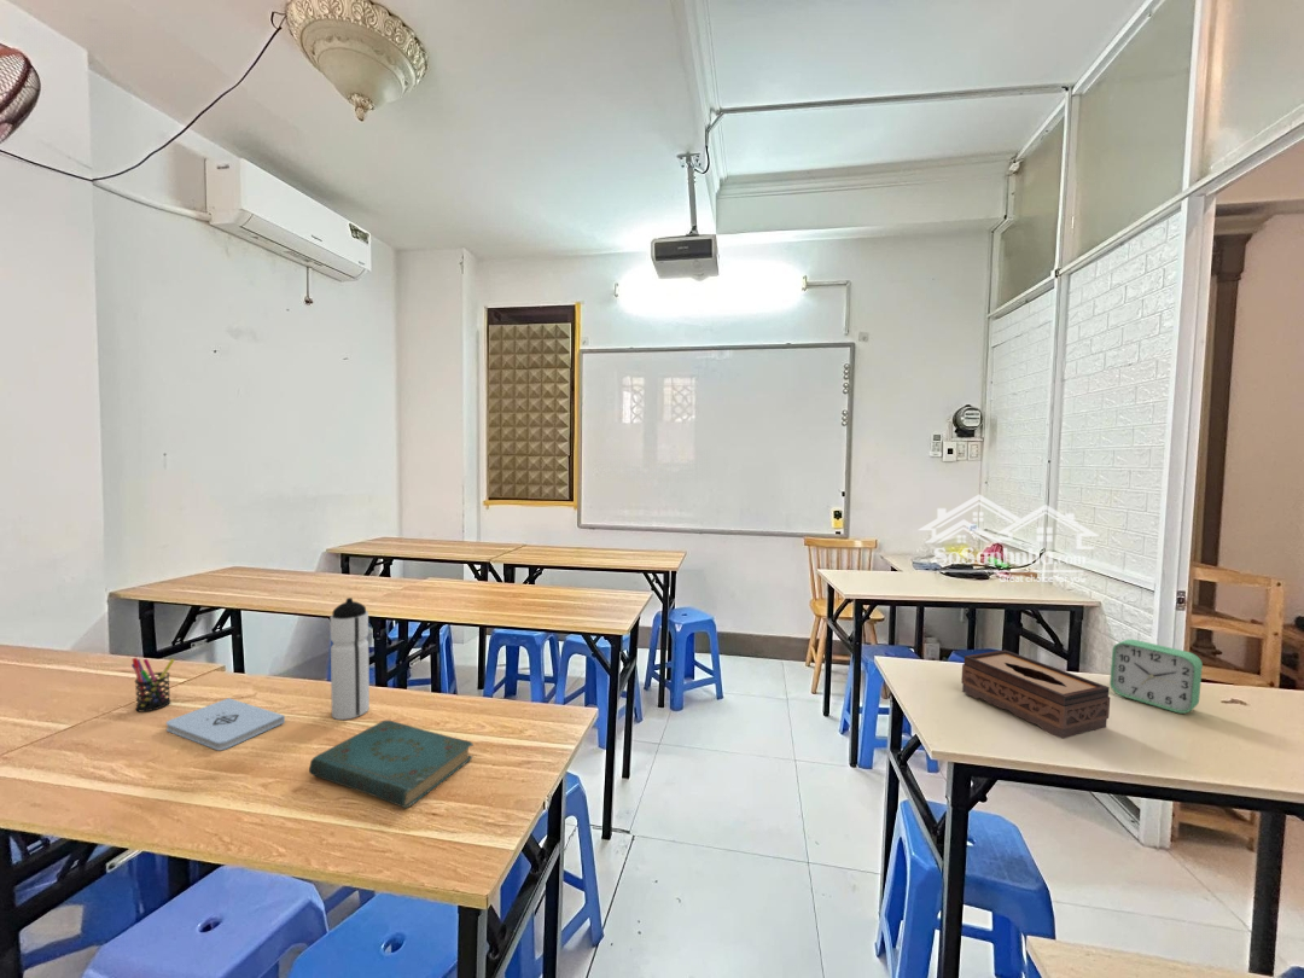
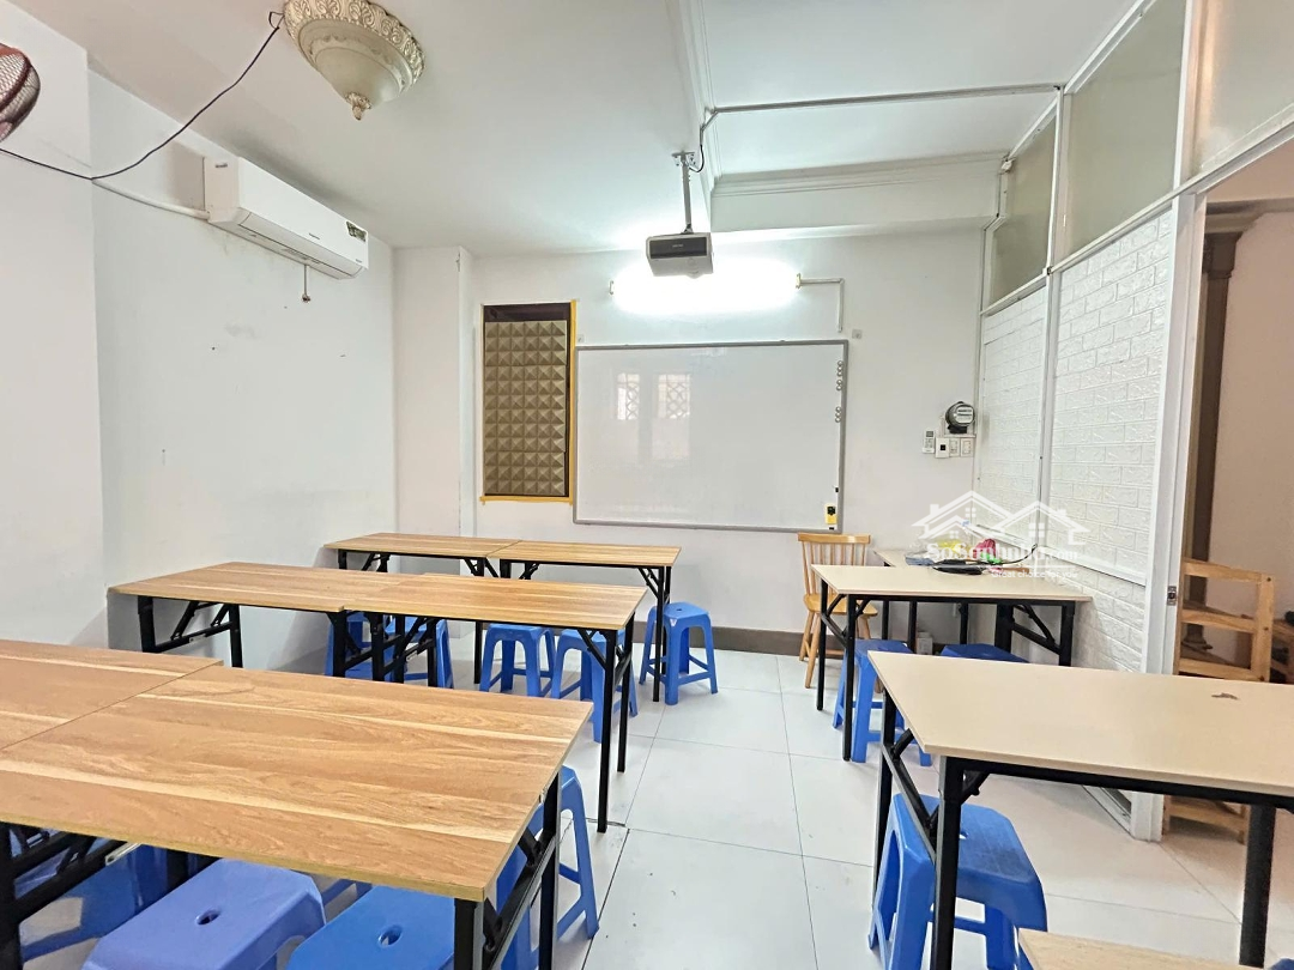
- notepad [165,697,286,751]
- alarm clock [1108,639,1204,715]
- water bottle [330,596,371,721]
- tissue box [960,648,1111,740]
- book [308,720,475,809]
- pen holder [130,657,175,714]
